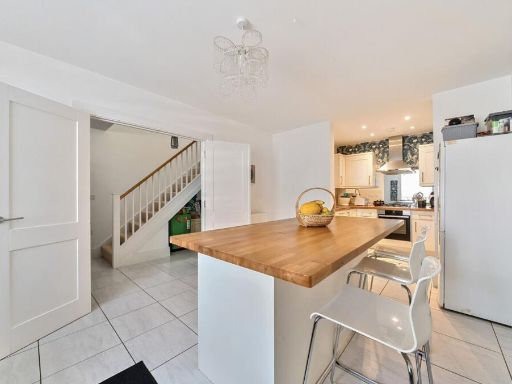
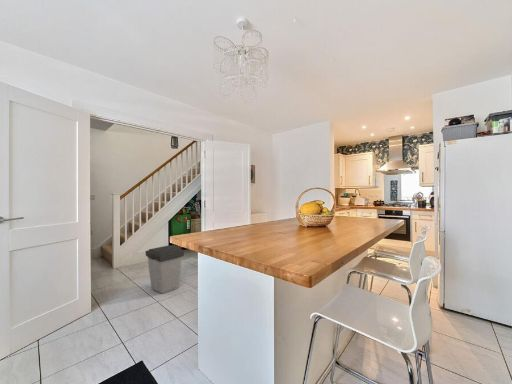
+ trash can [145,244,185,295]
